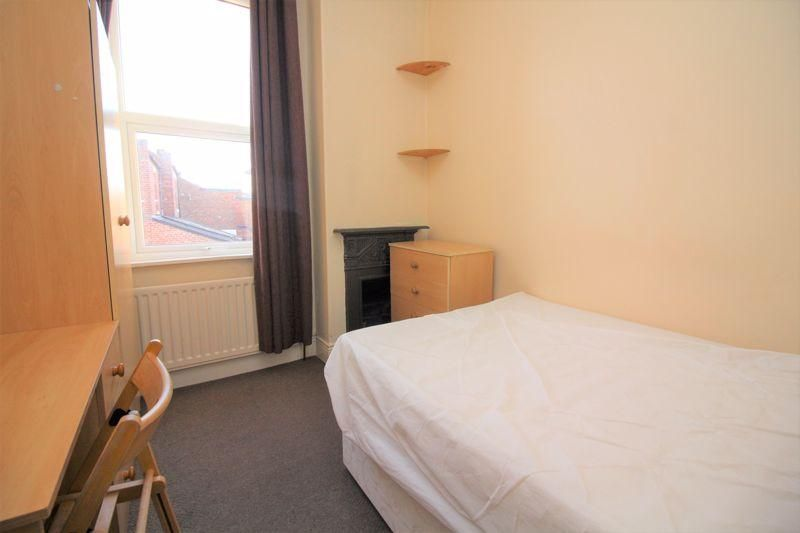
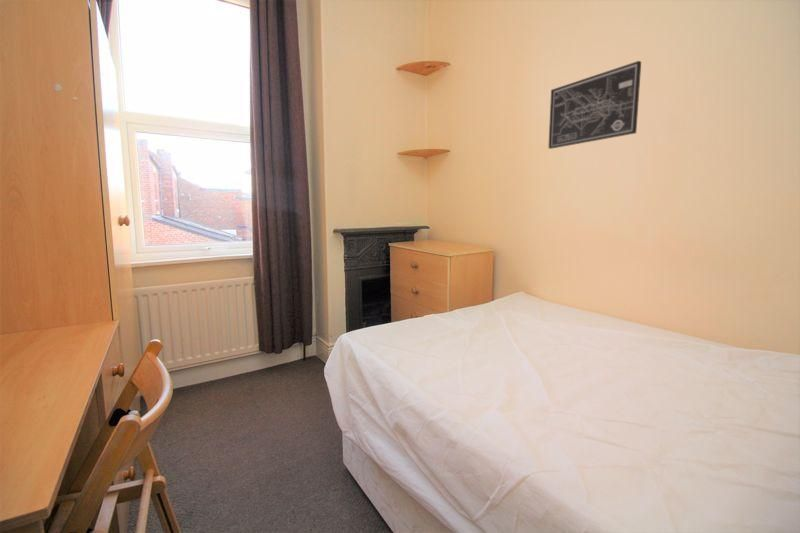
+ wall art [547,60,642,150]
